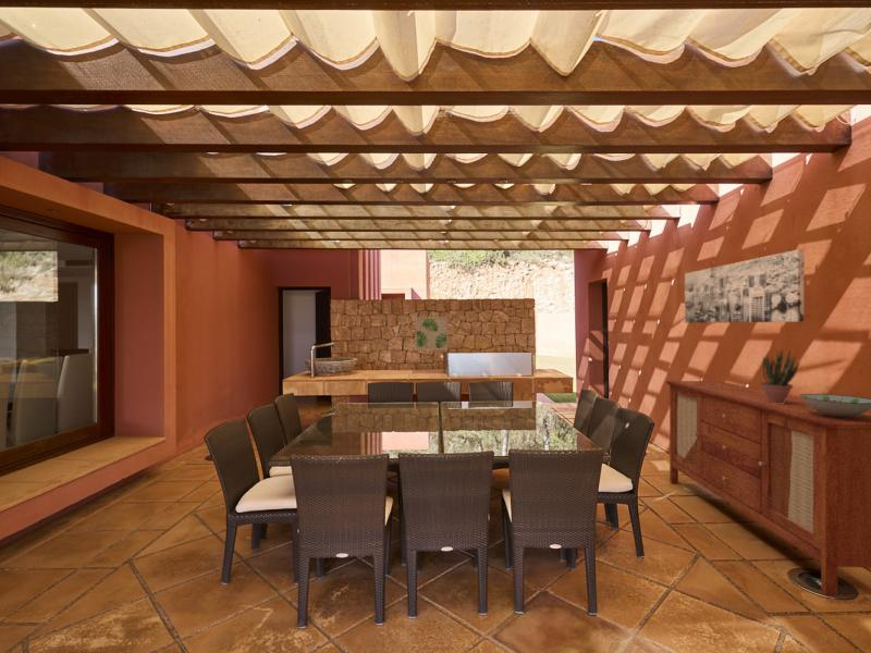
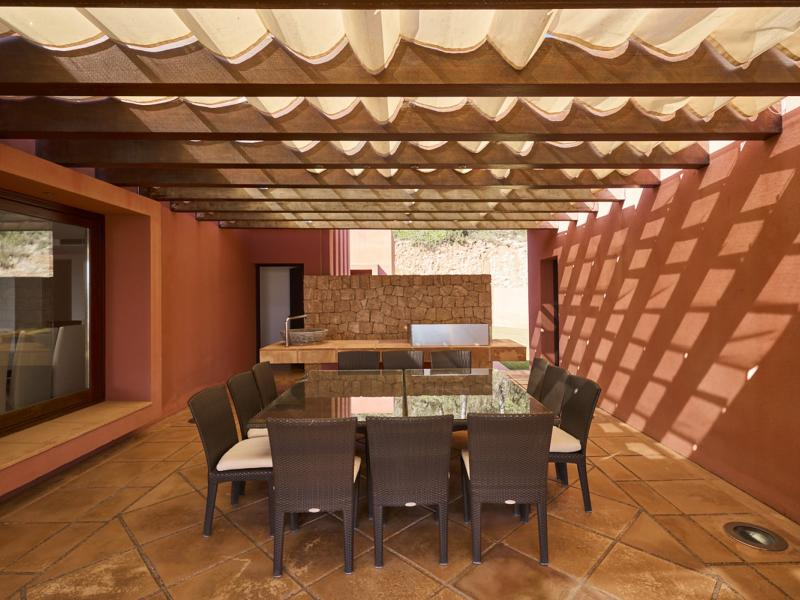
- potted plant [759,347,801,404]
- sideboard [665,380,871,596]
- wall art [414,316,449,350]
- decorative bowl [799,393,871,418]
- wall art [684,248,805,324]
